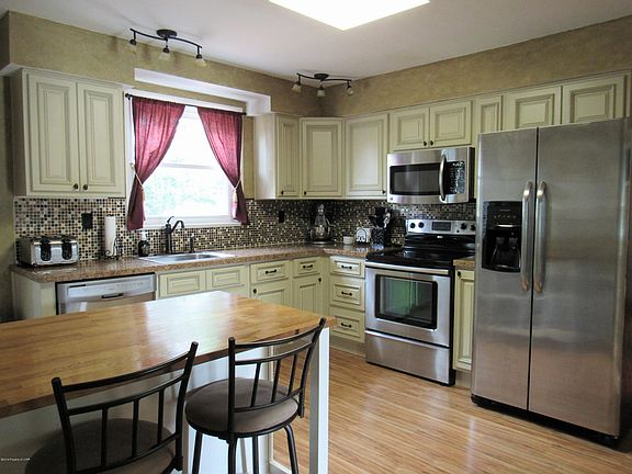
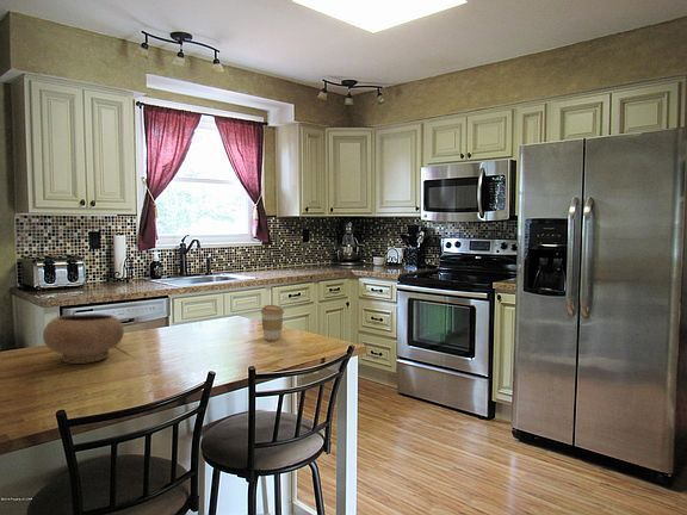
+ bowl [42,312,125,365]
+ coffee cup [260,304,285,341]
